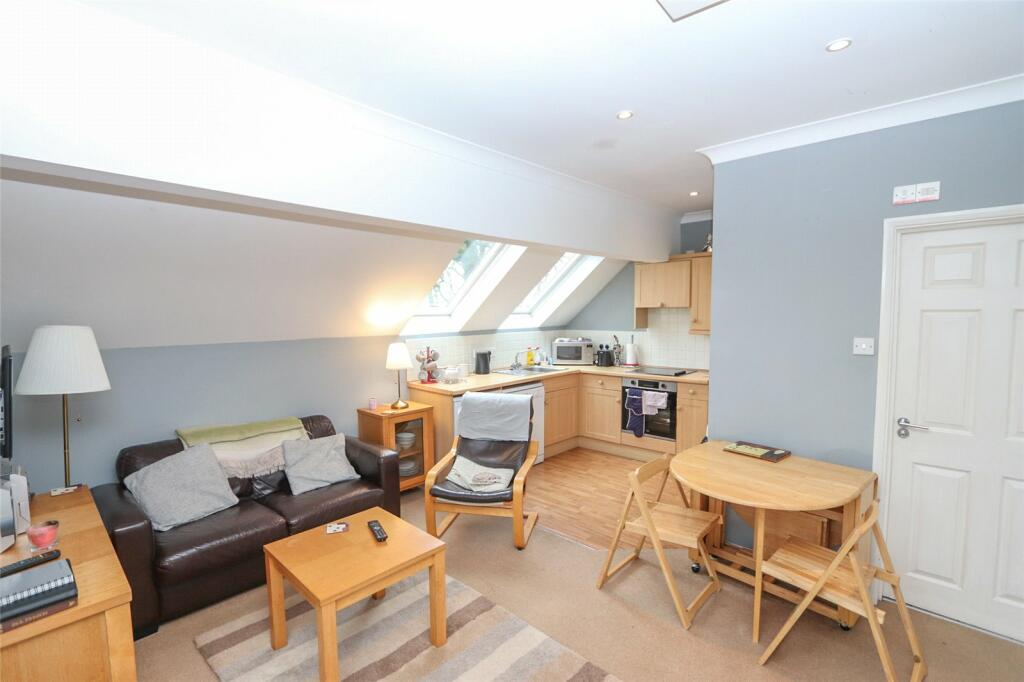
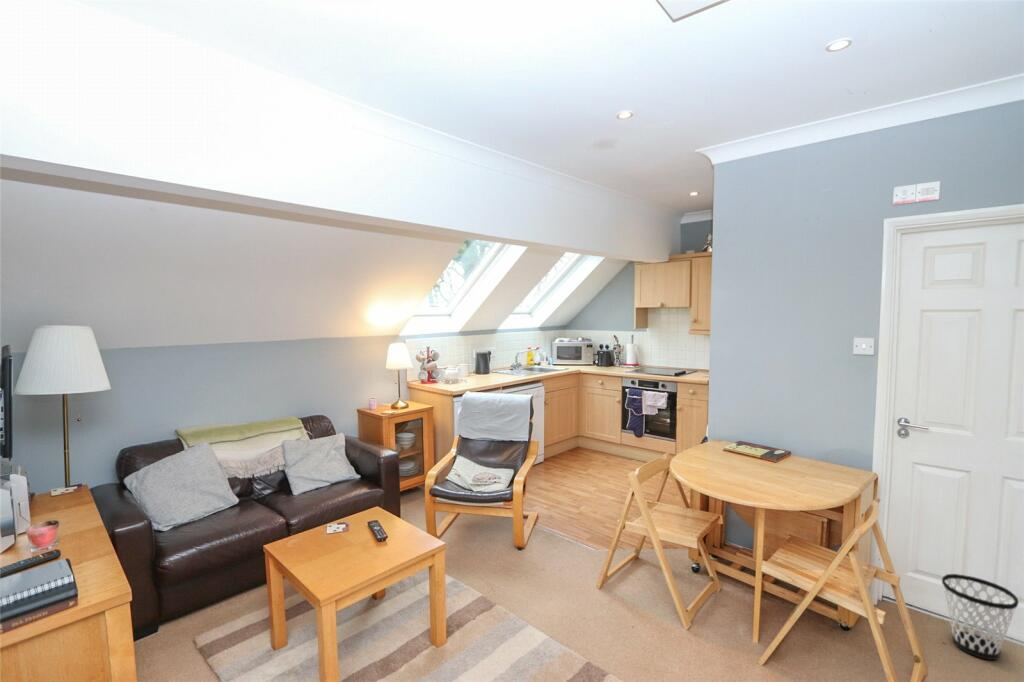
+ wastebasket [941,573,1020,661]
